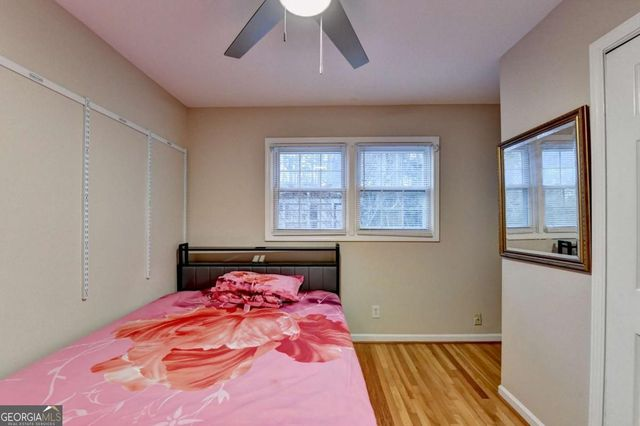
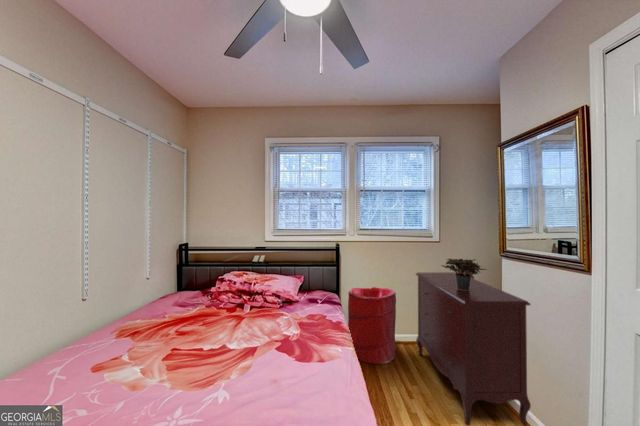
+ laundry hamper [347,286,397,365]
+ dresser [415,271,532,426]
+ potted plant [440,258,489,290]
